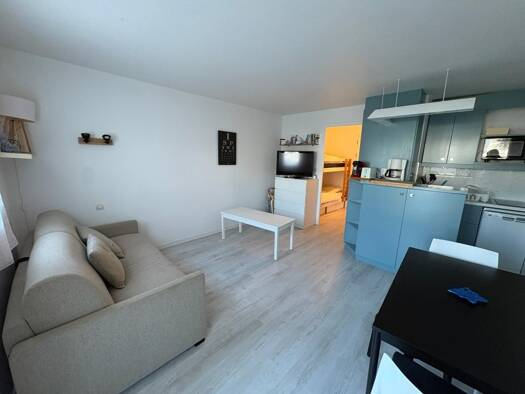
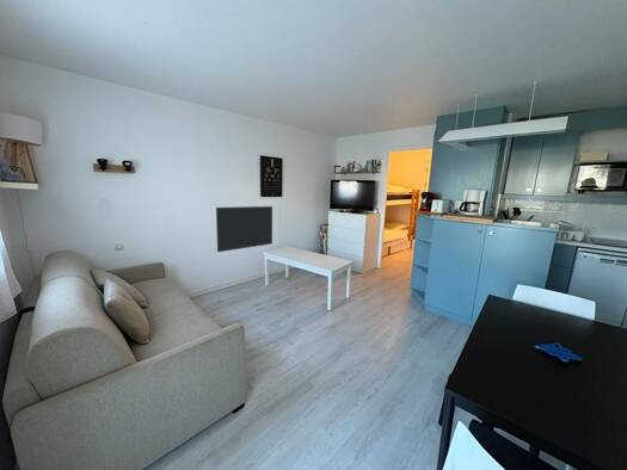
+ wall art [215,205,273,253]
